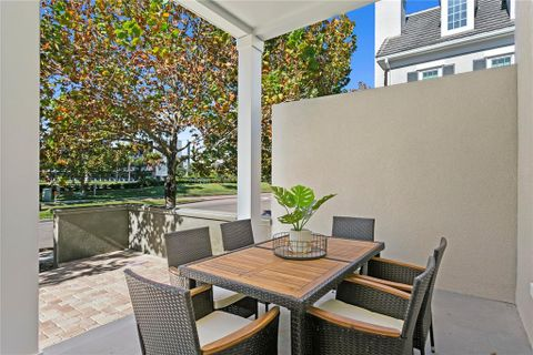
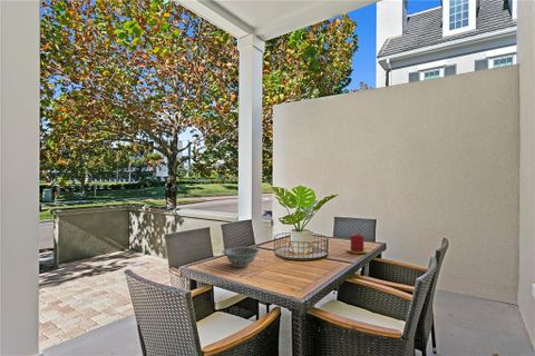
+ candle [346,233,369,255]
+ decorative bowl [222,246,261,268]
